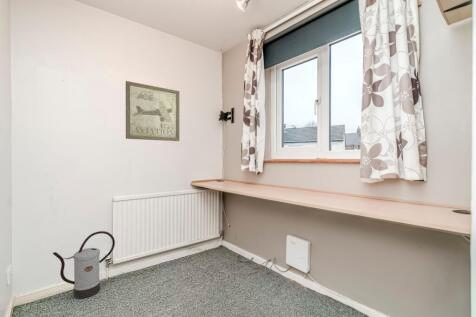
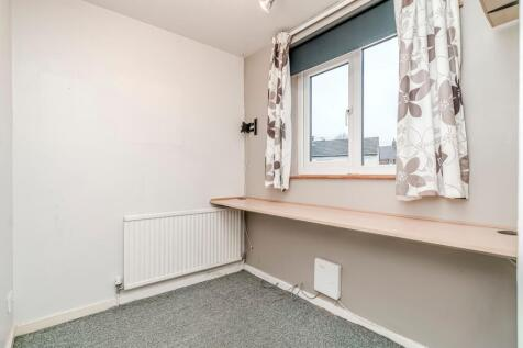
- wall art [125,80,180,142]
- watering can [52,230,116,300]
